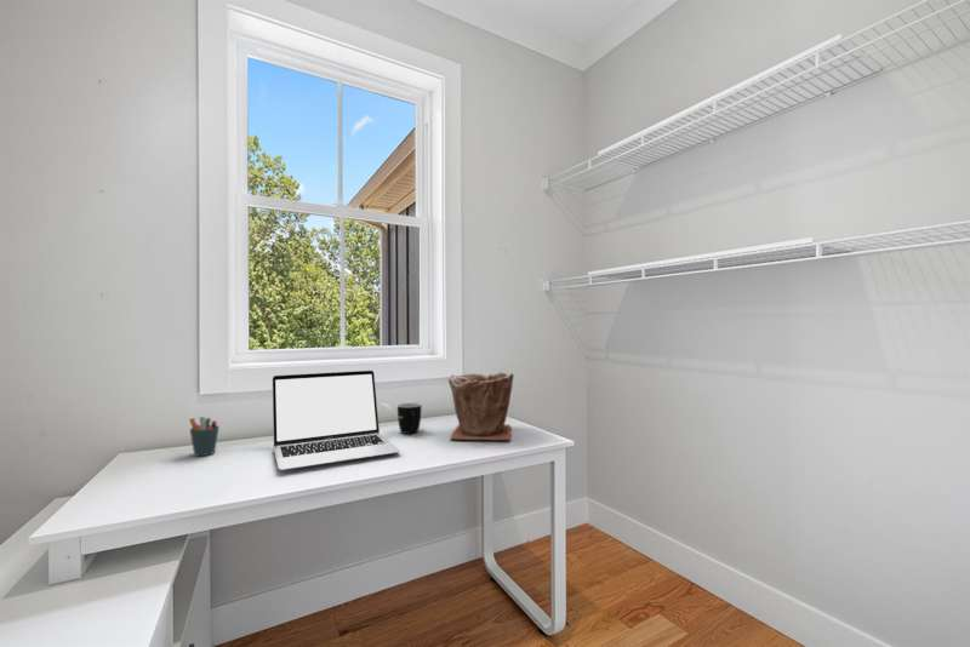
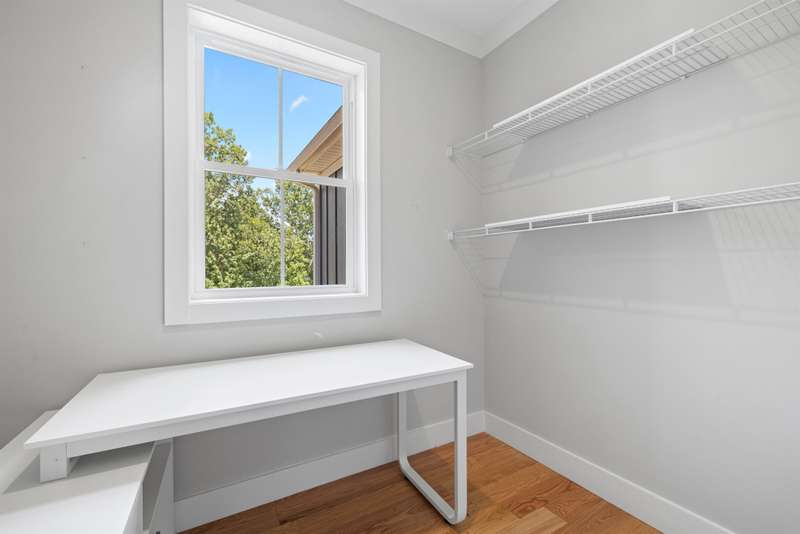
- plant pot [447,371,515,441]
- laptop [272,370,401,471]
- mug [396,402,422,435]
- pen holder [188,416,221,457]
